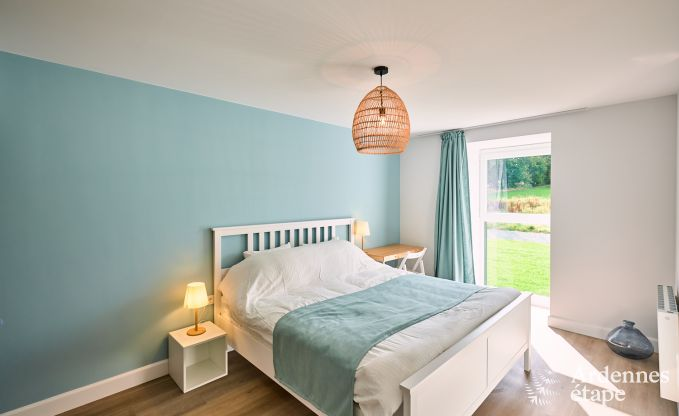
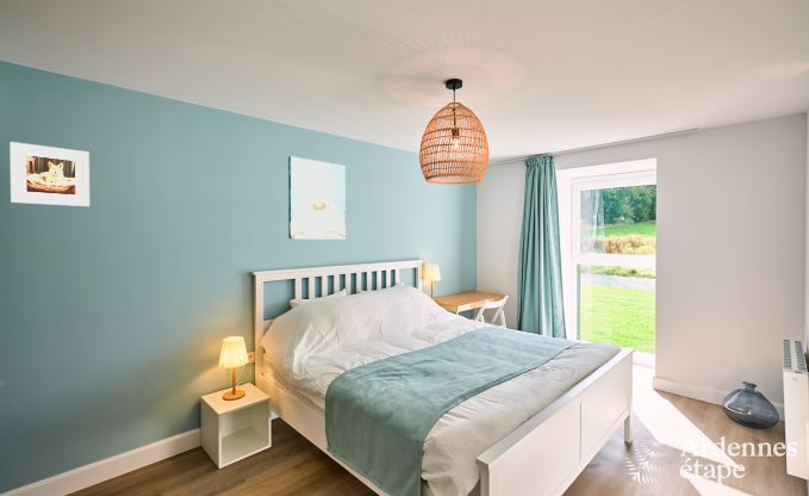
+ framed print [8,141,91,207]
+ wall art [287,155,347,241]
